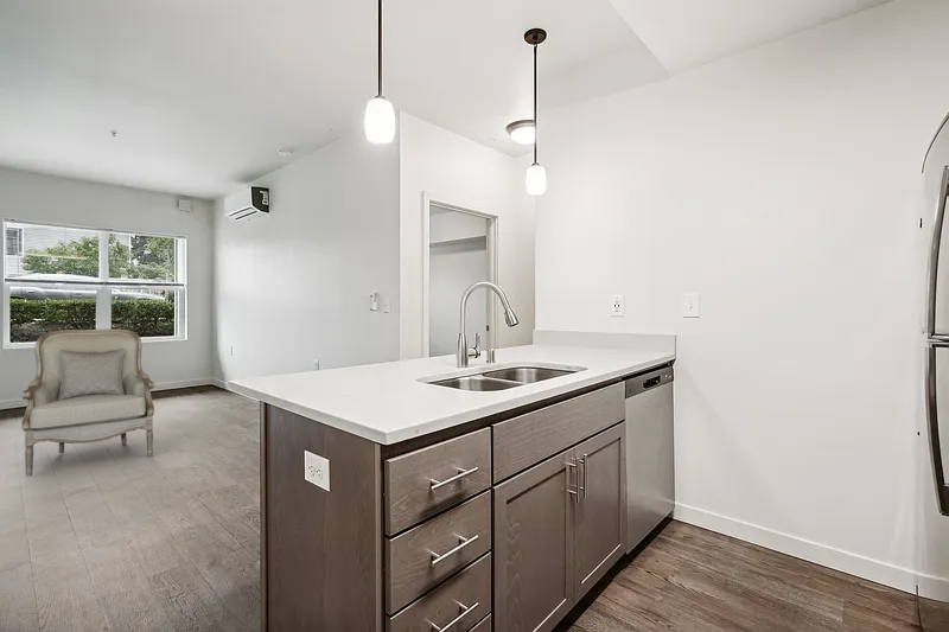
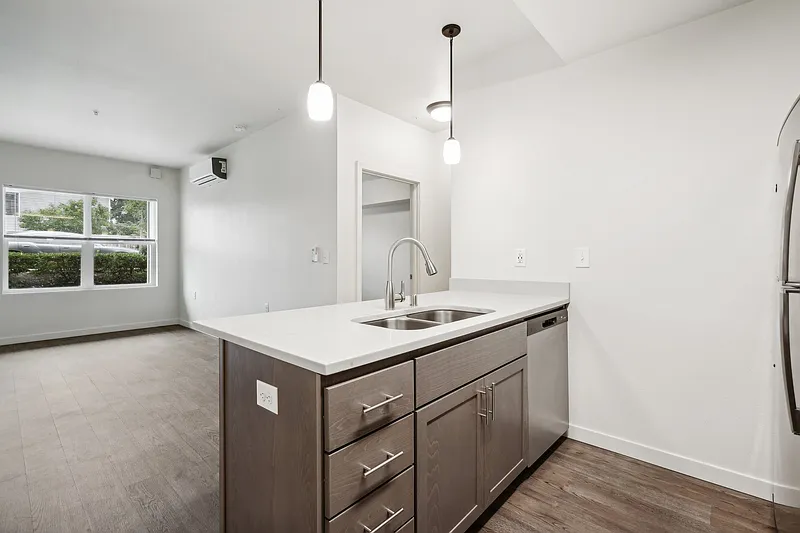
- armchair [20,327,155,478]
